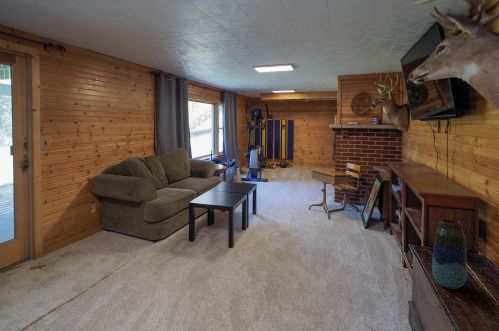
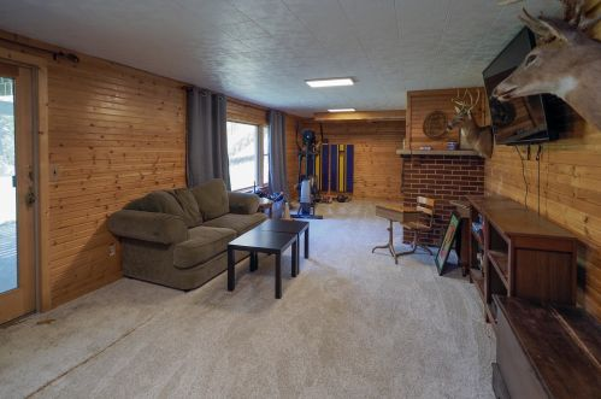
- vase [431,219,468,290]
